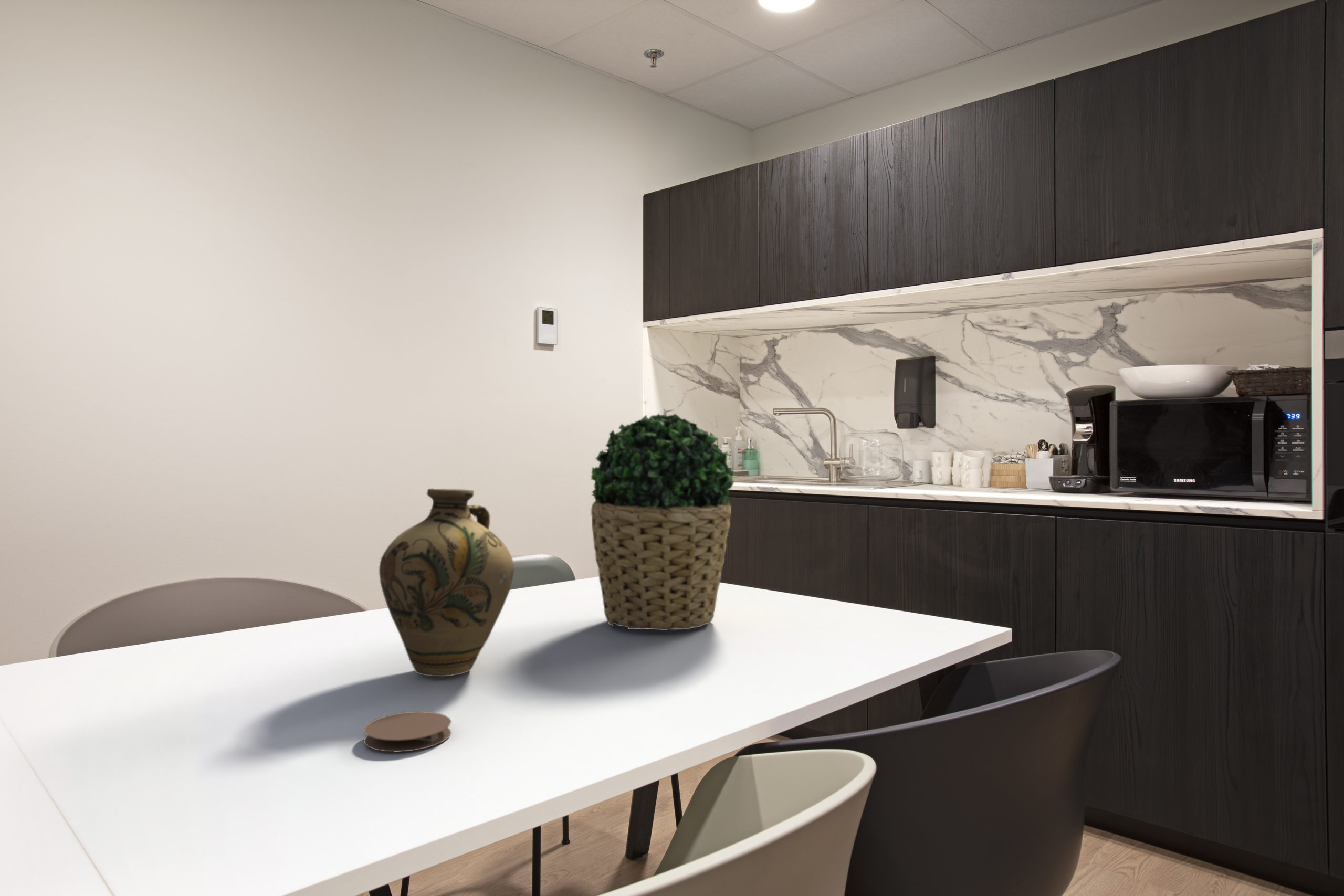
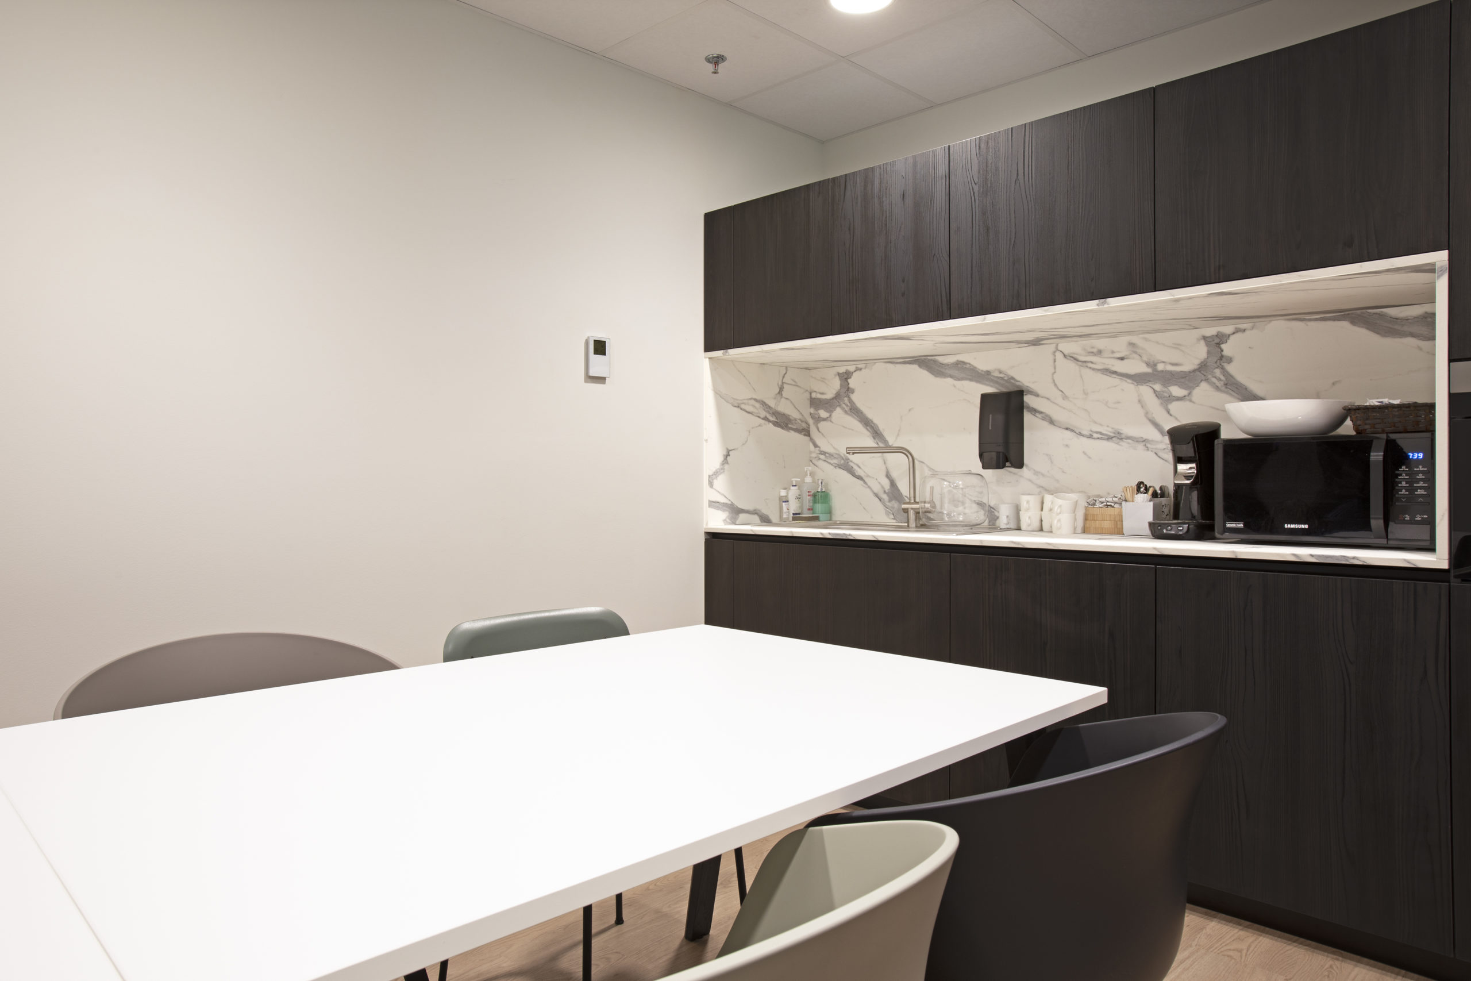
- jug [379,488,514,677]
- potted plant [590,413,734,631]
- coaster [364,711,452,753]
